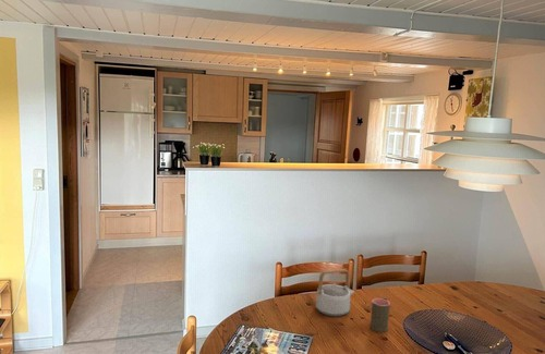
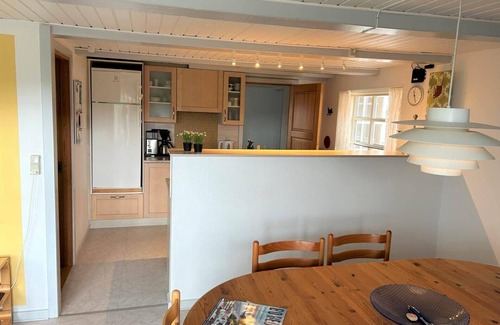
- cup [370,297,391,333]
- teapot [315,268,355,318]
